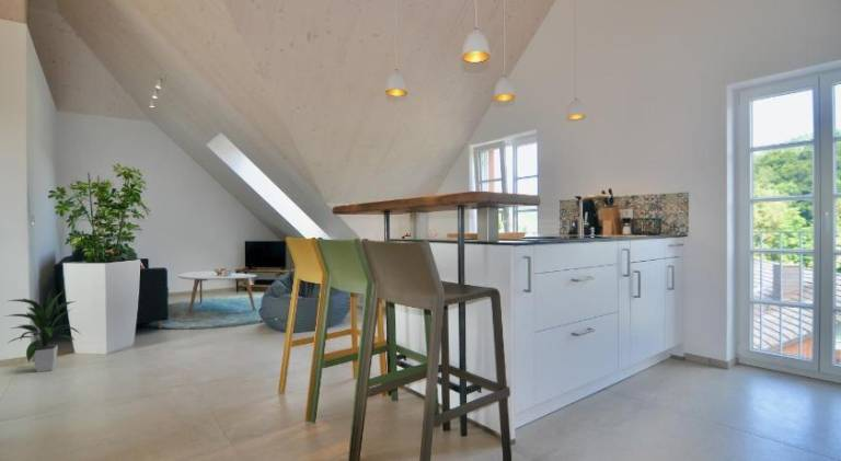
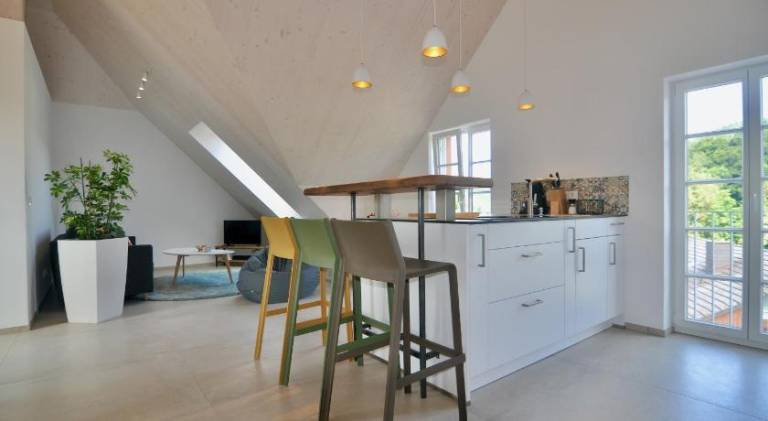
- indoor plant [4,287,82,373]
